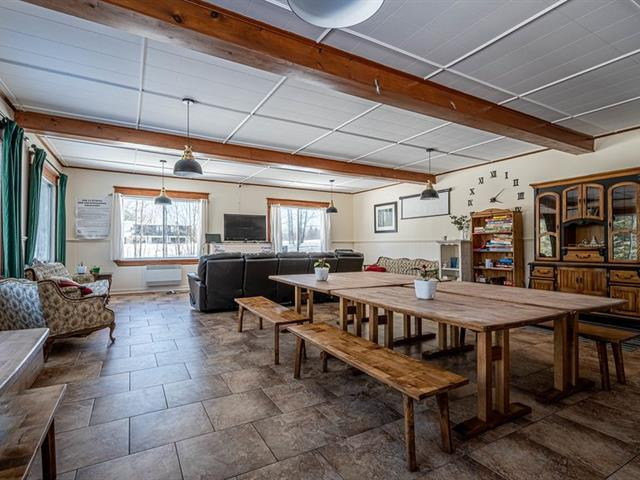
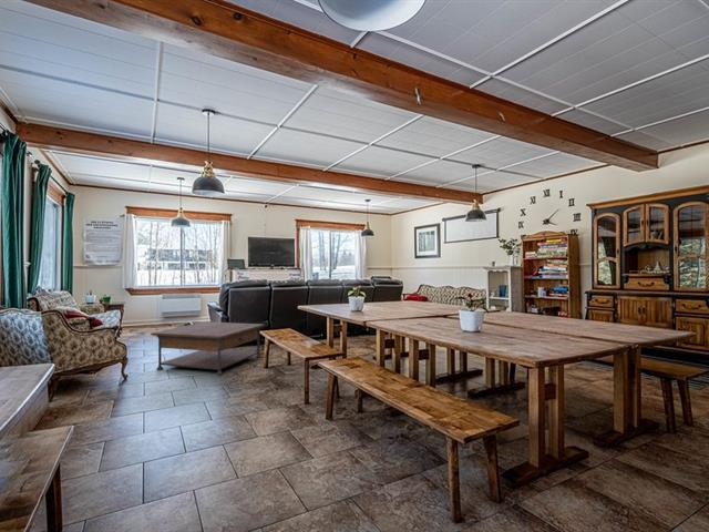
+ coffee table [150,320,266,376]
